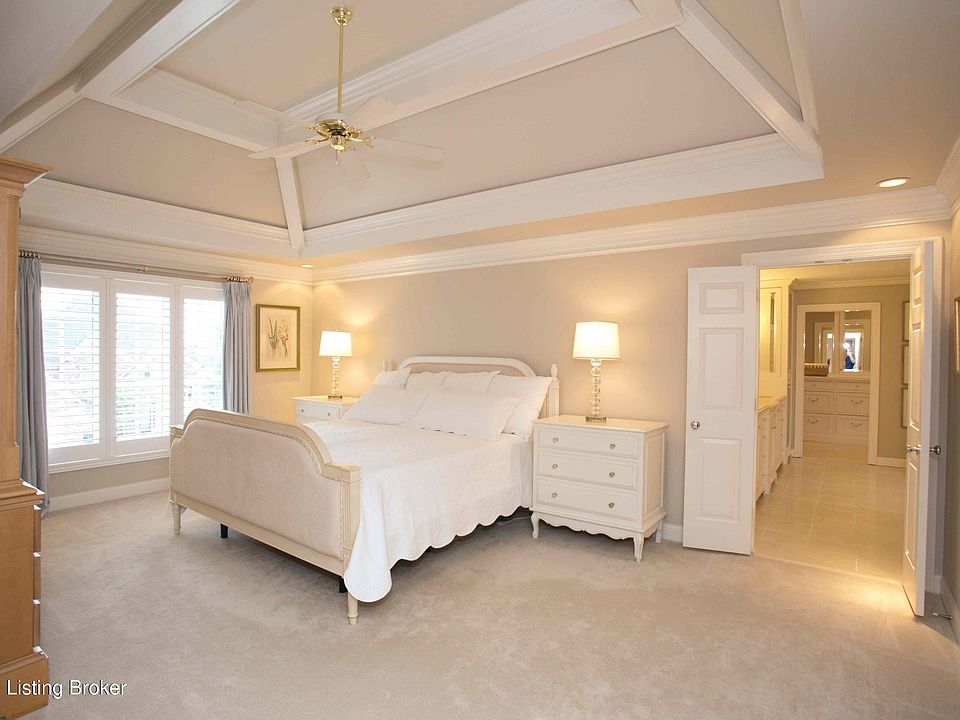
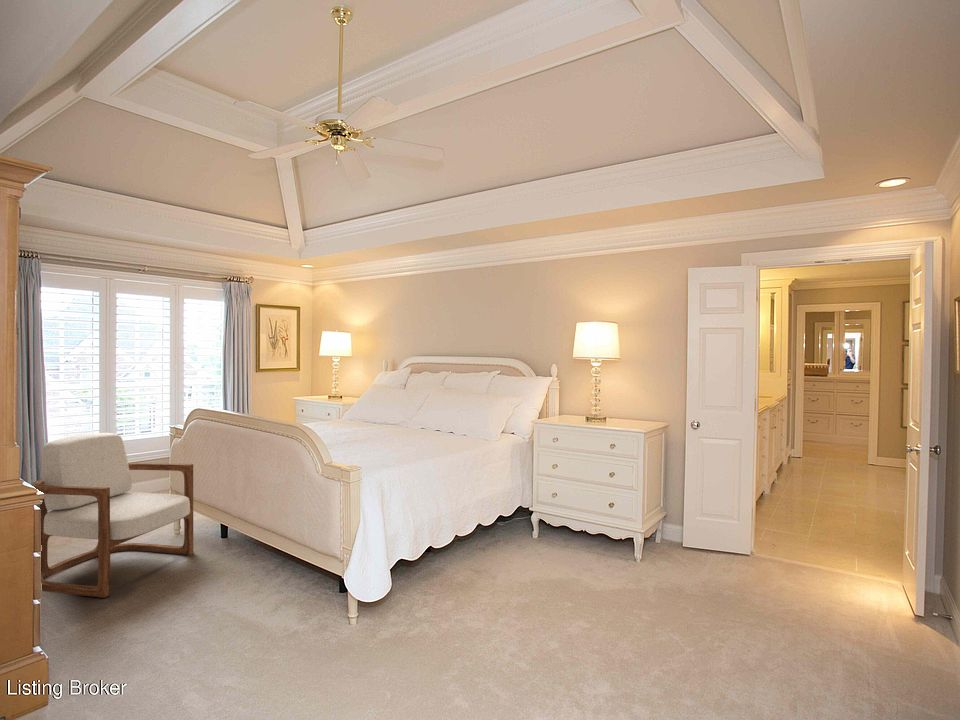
+ armchair [31,432,194,599]
